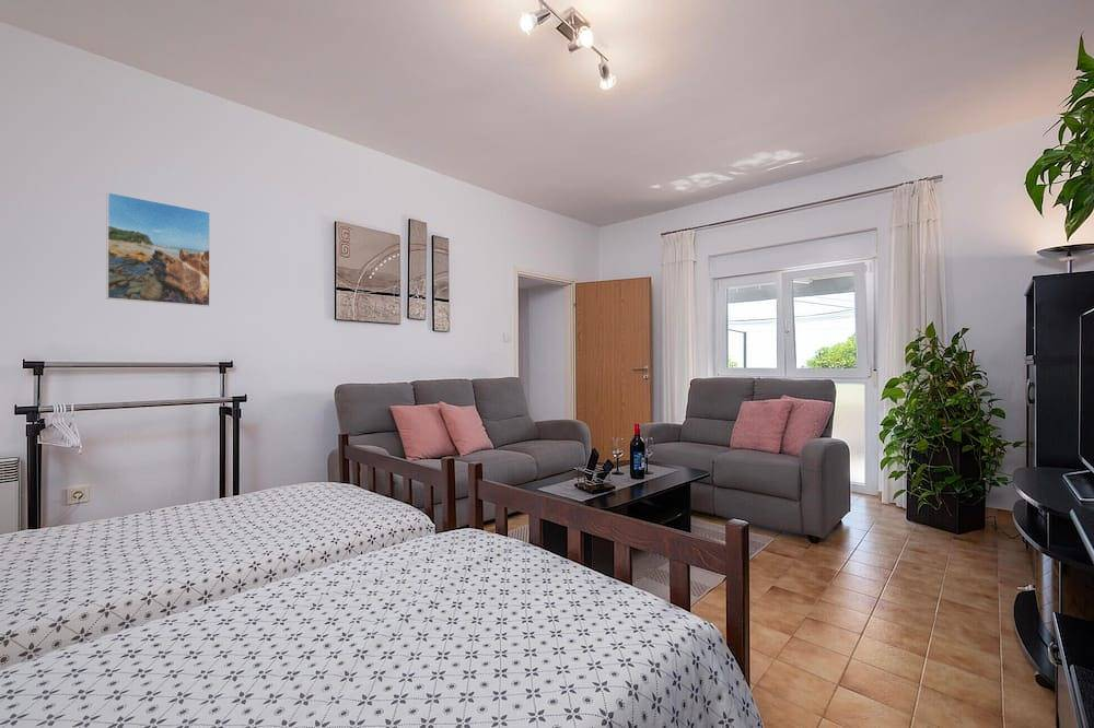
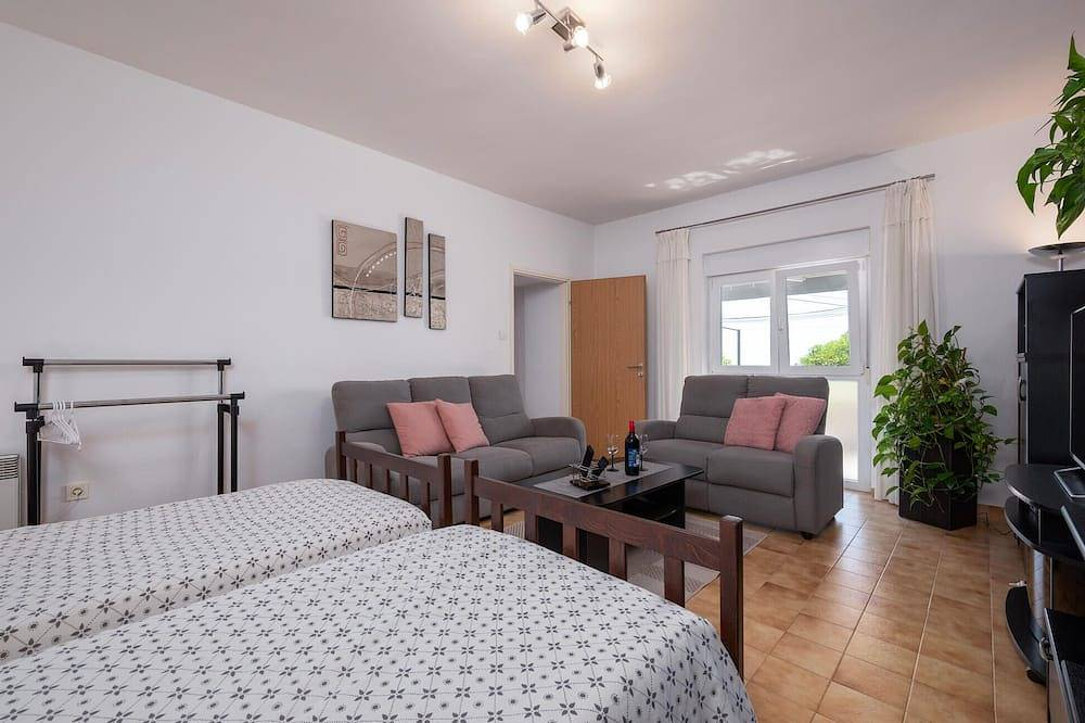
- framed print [105,191,211,308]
